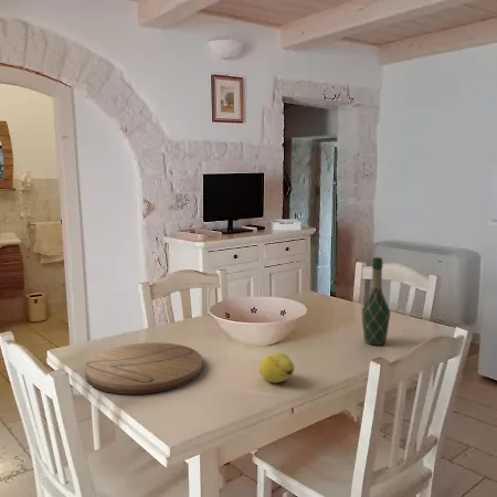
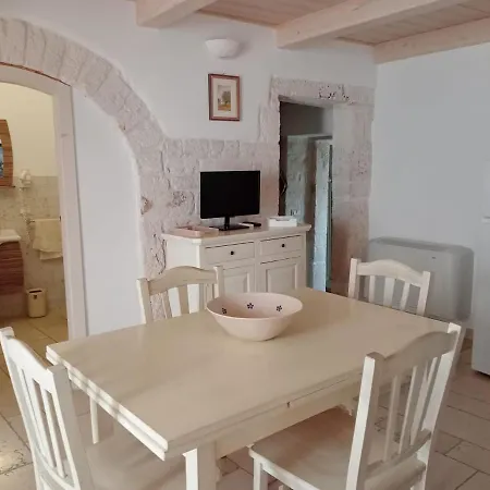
- cutting board [84,341,203,395]
- fruit [258,351,296,384]
- wine bottle [361,256,391,346]
